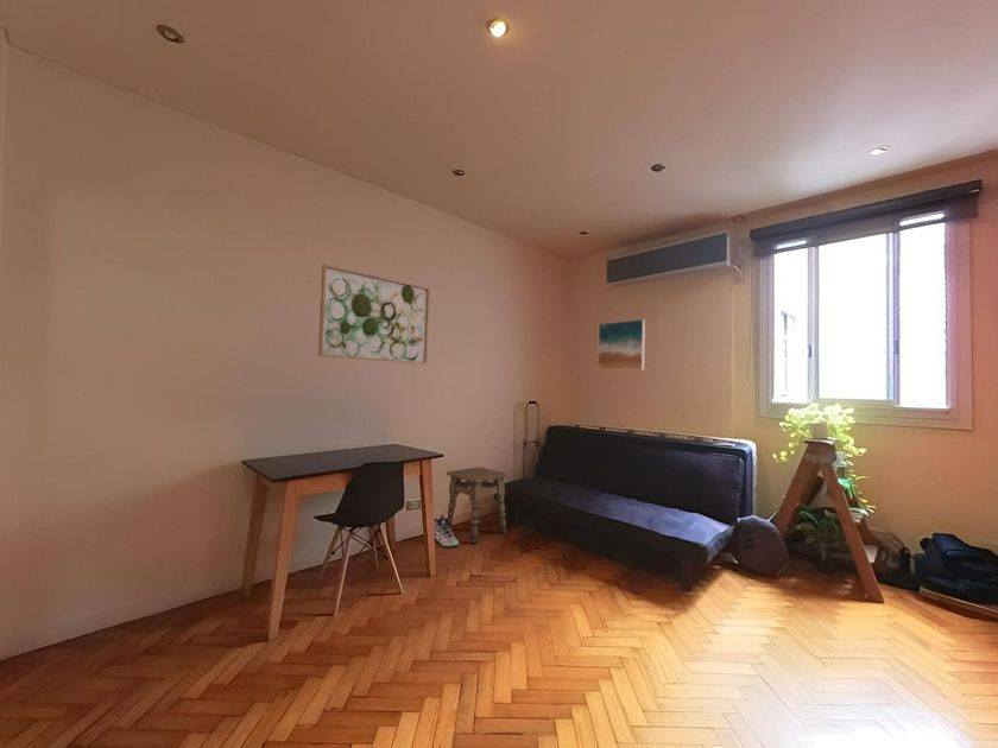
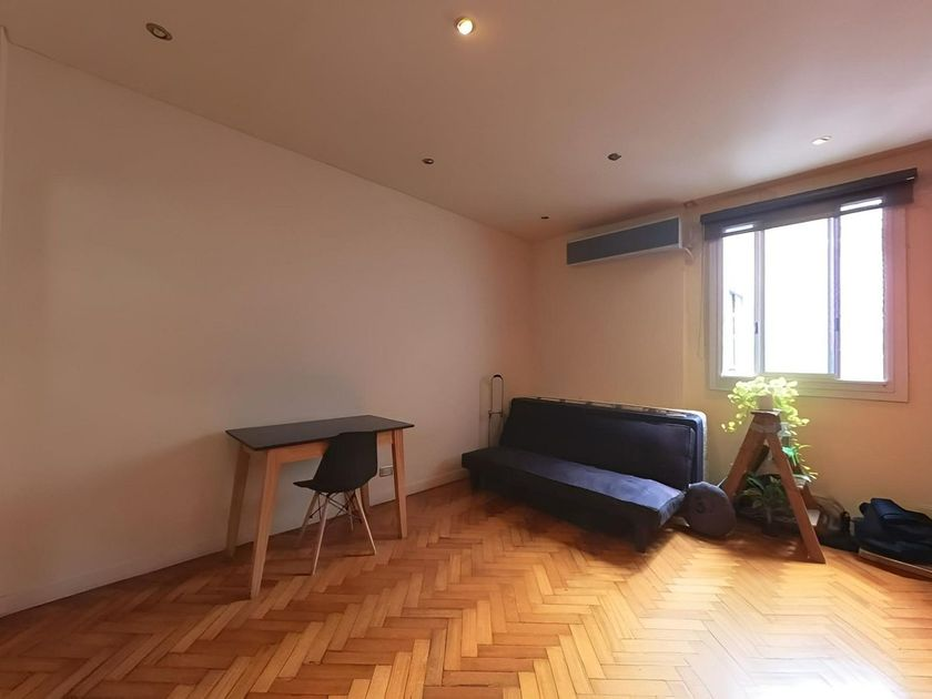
- side table [446,465,510,545]
- sneaker [434,513,460,547]
- wall art [317,264,431,365]
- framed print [596,318,646,372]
